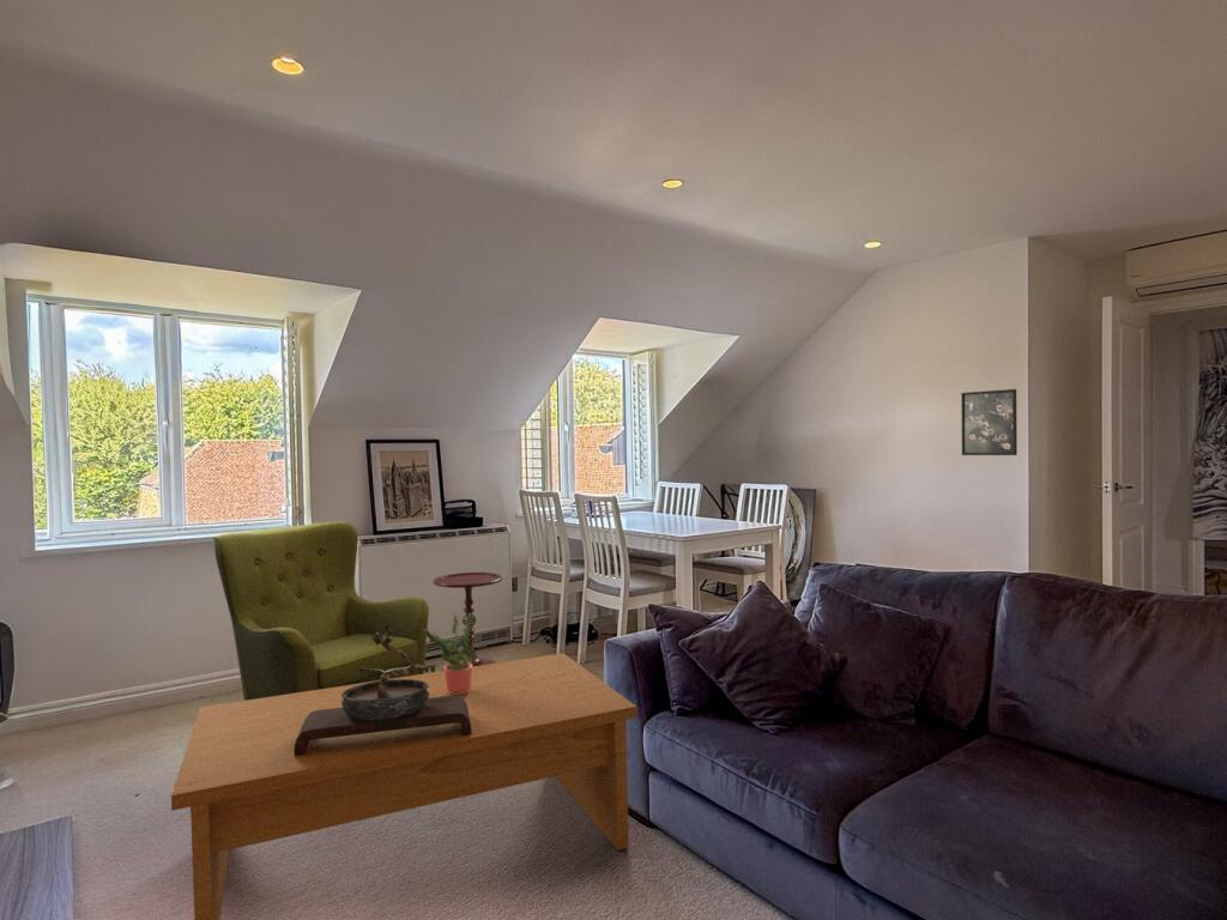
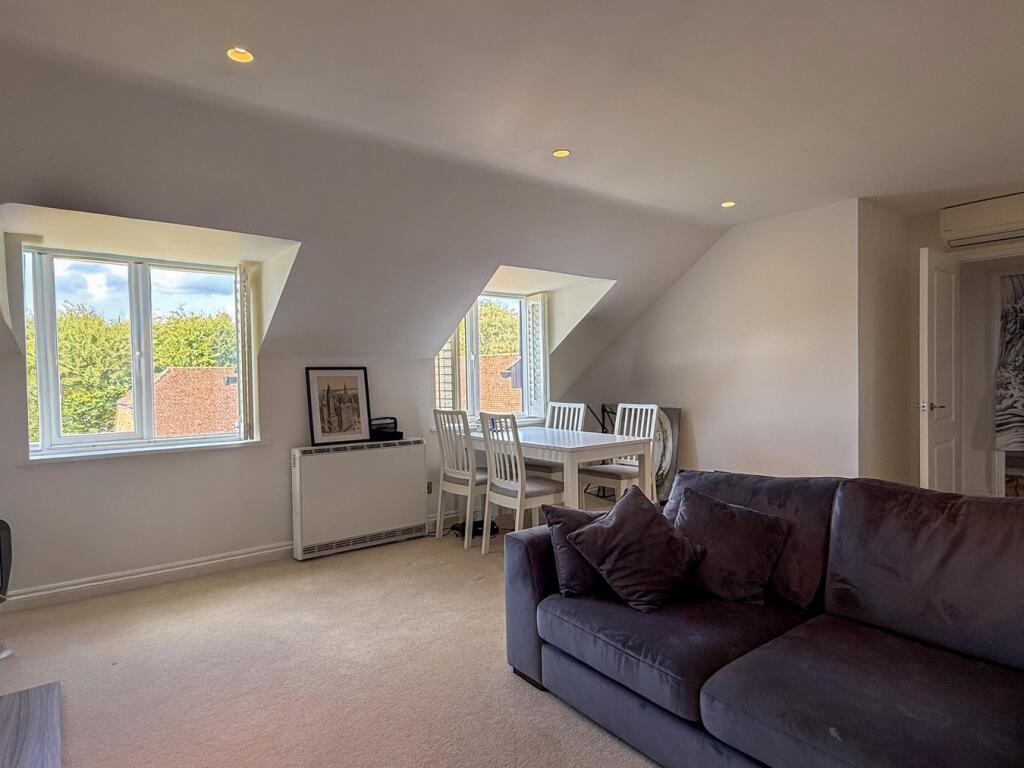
- bonsai tree [294,625,471,756]
- side table [433,571,503,671]
- coffee table [170,652,637,920]
- potted plant [423,612,477,695]
- armchair [212,520,430,701]
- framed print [960,388,1019,456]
